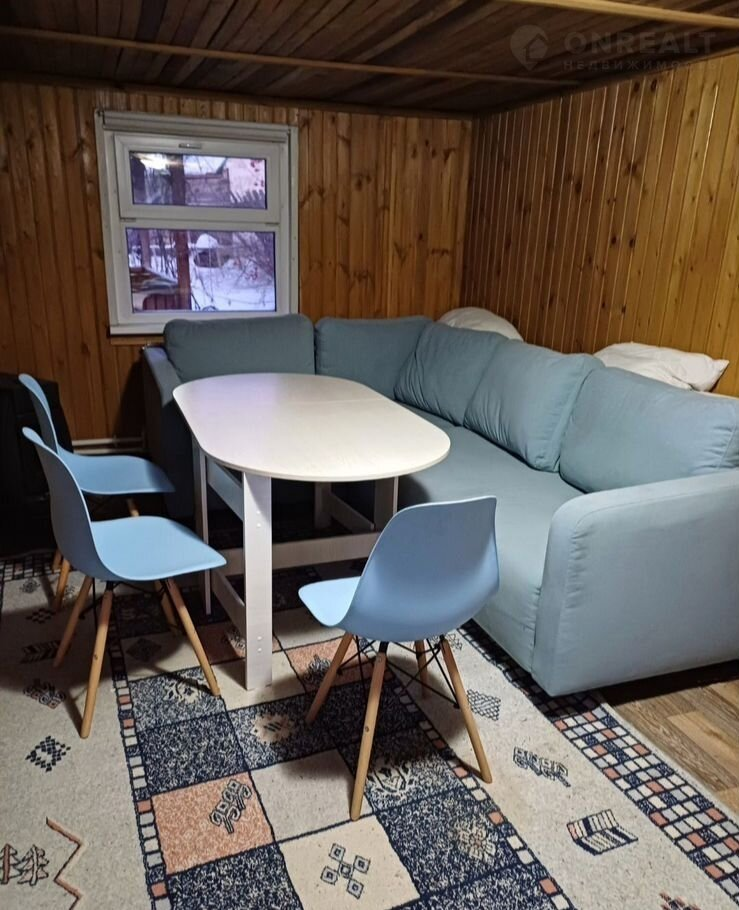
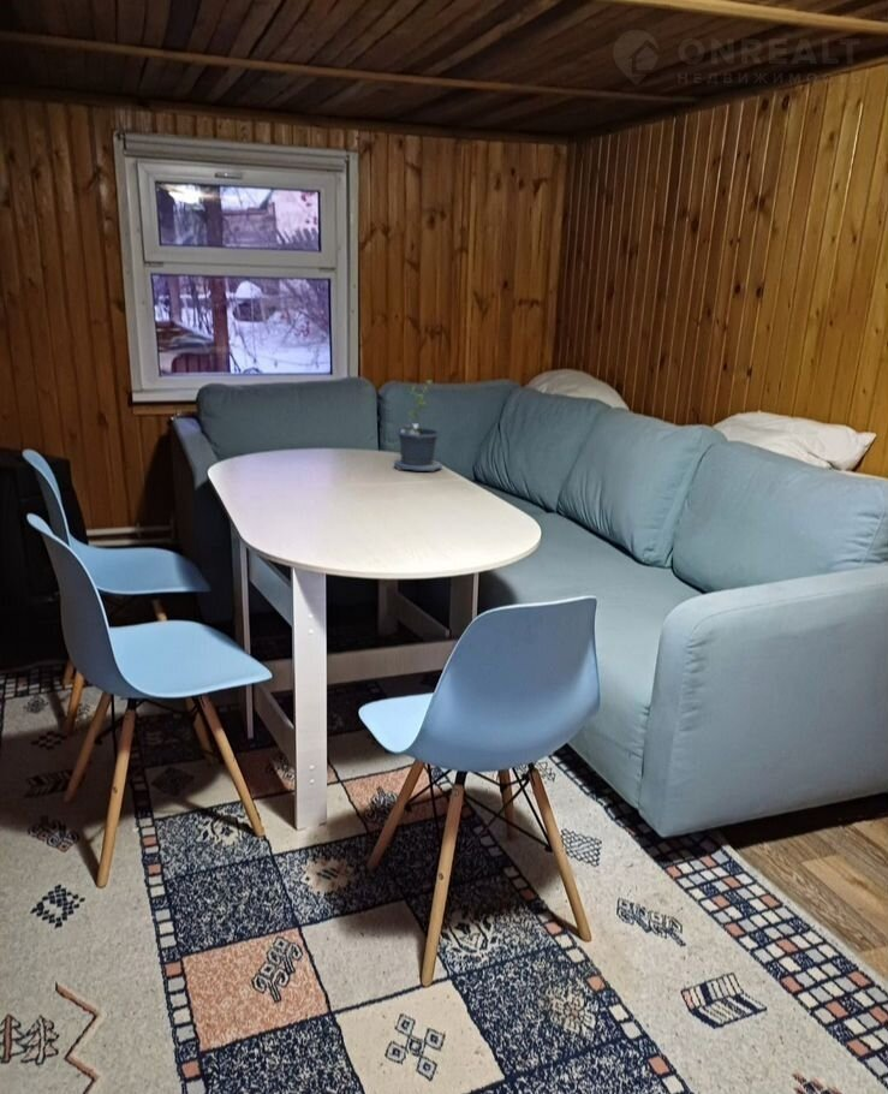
+ potted plant [393,379,457,474]
